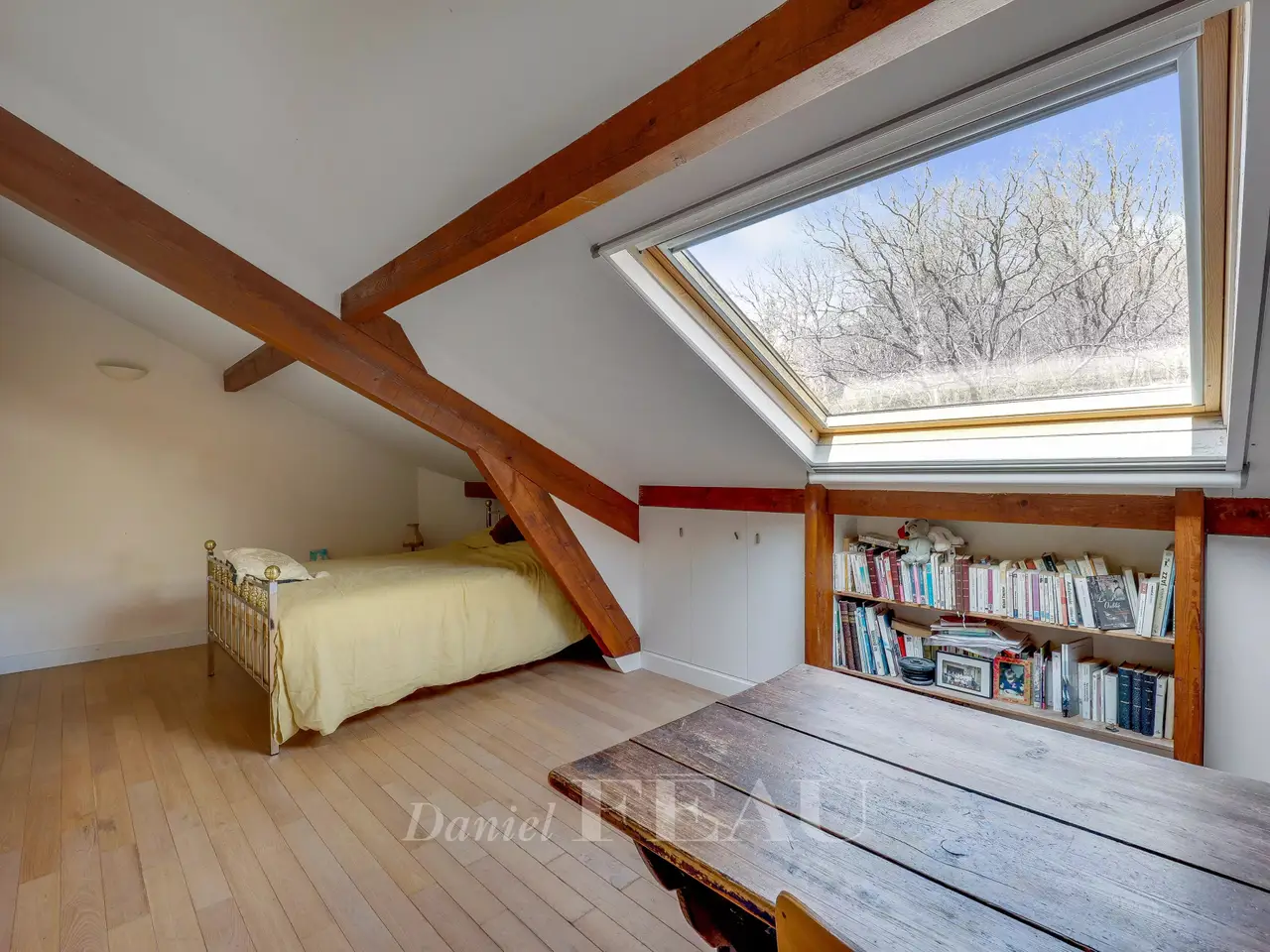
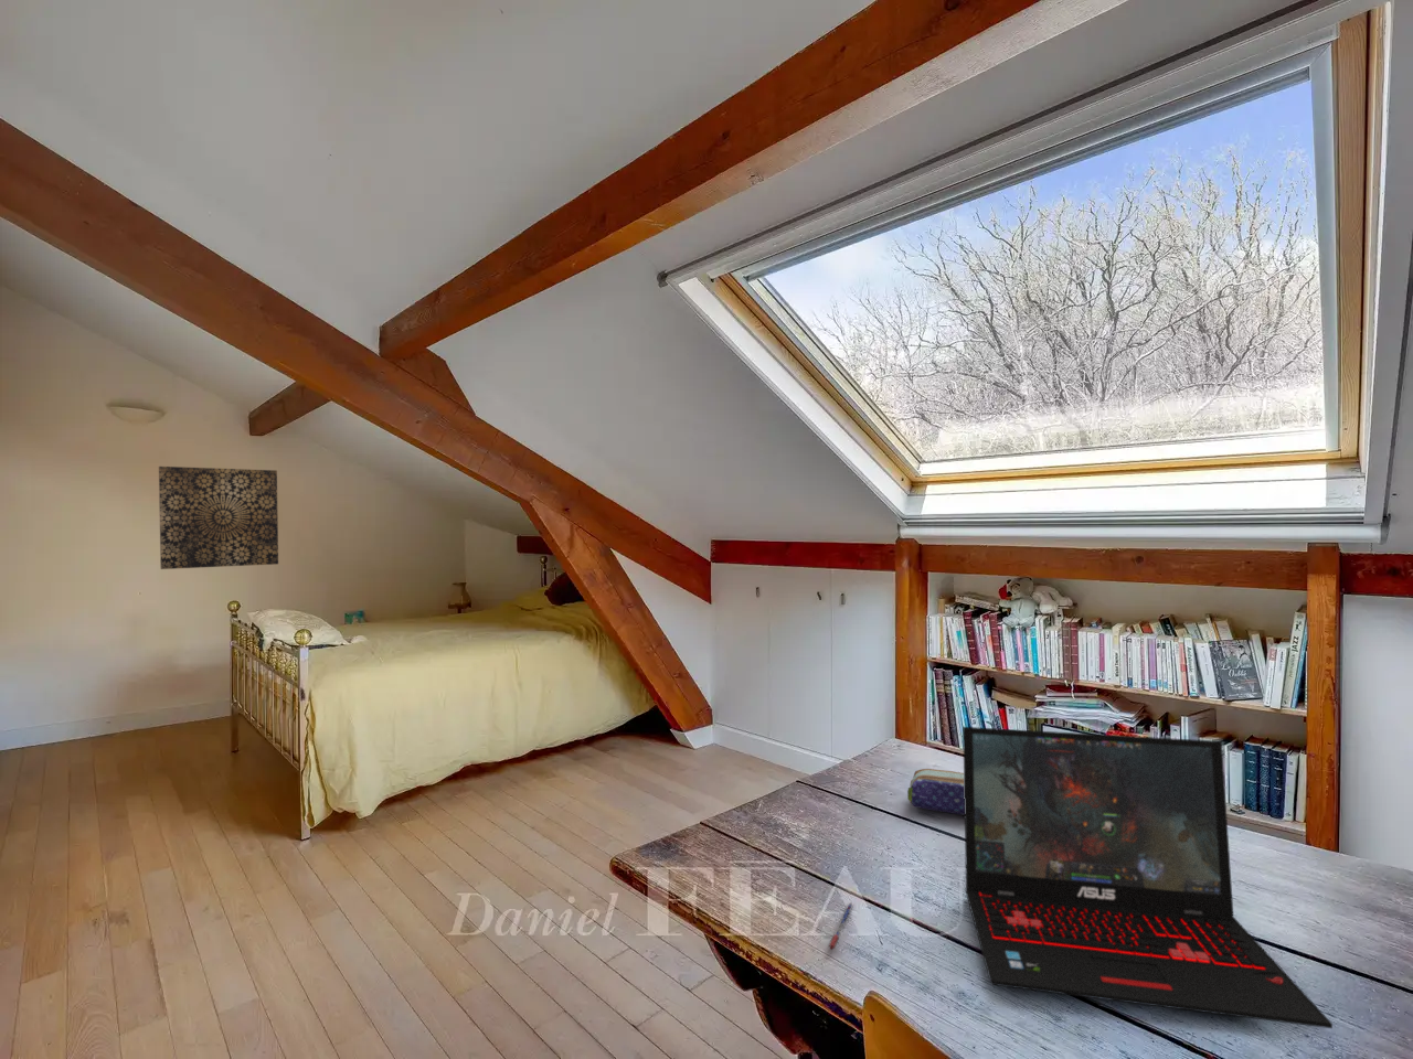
+ pencil case [907,768,965,816]
+ laptop [961,726,1334,1029]
+ wall art [158,465,279,571]
+ pen [828,901,853,950]
